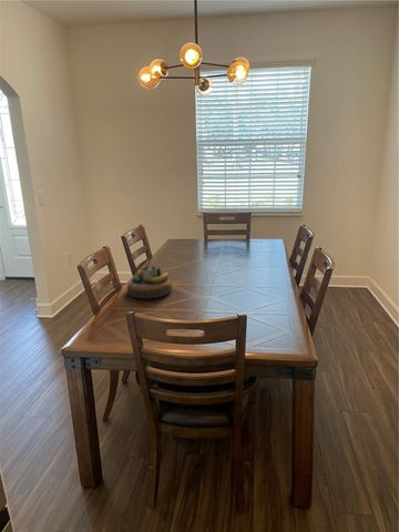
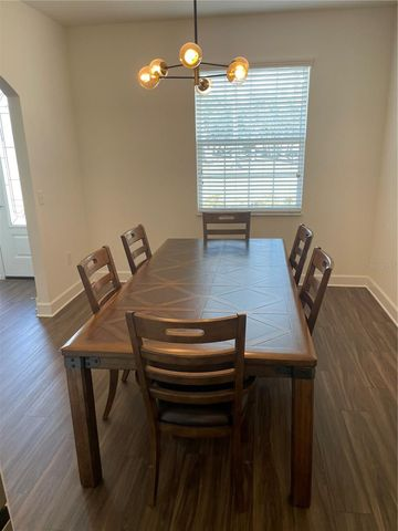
- decorative bowl [126,264,173,299]
